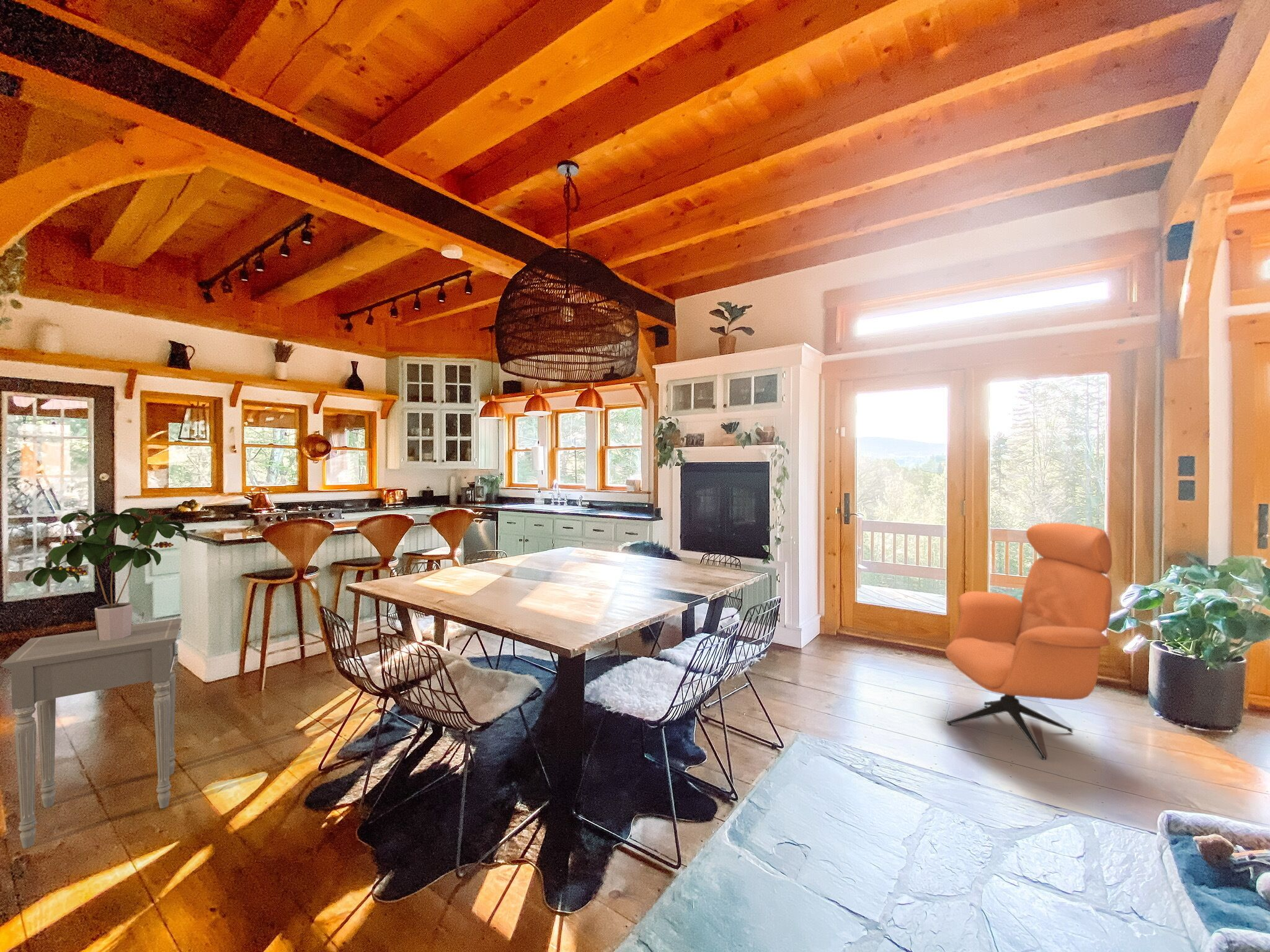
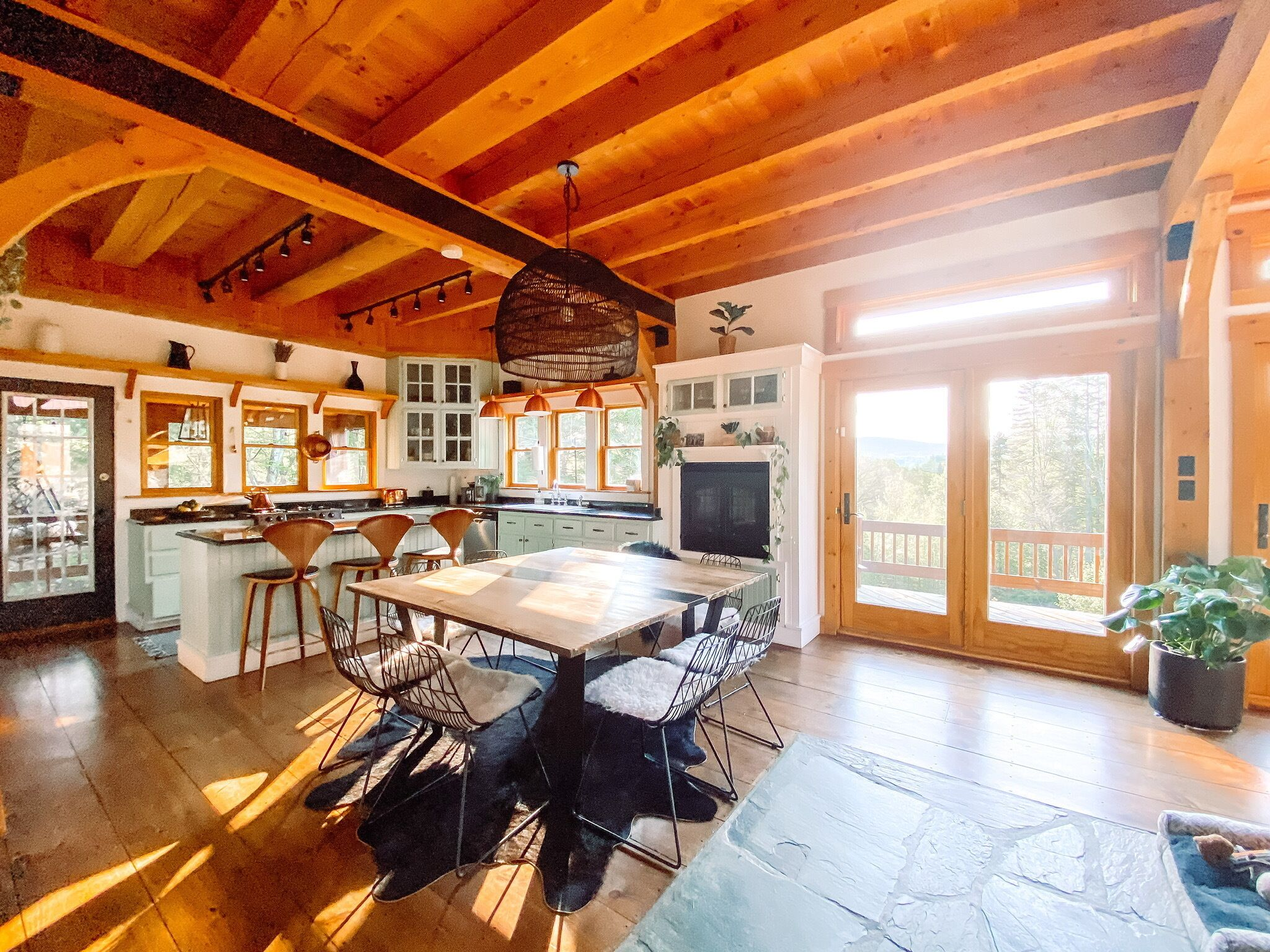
- side table [1,618,182,849]
- armchair [944,522,1112,760]
- potted plant [25,507,189,641]
